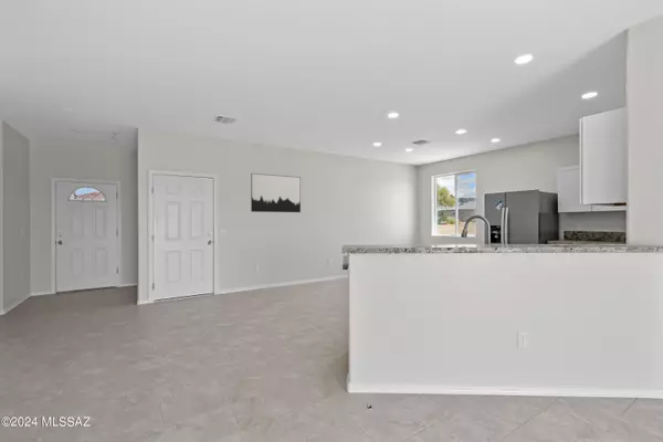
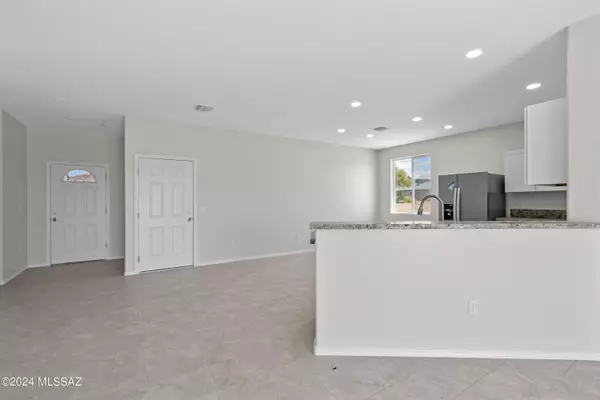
- wall art [250,172,302,213]
